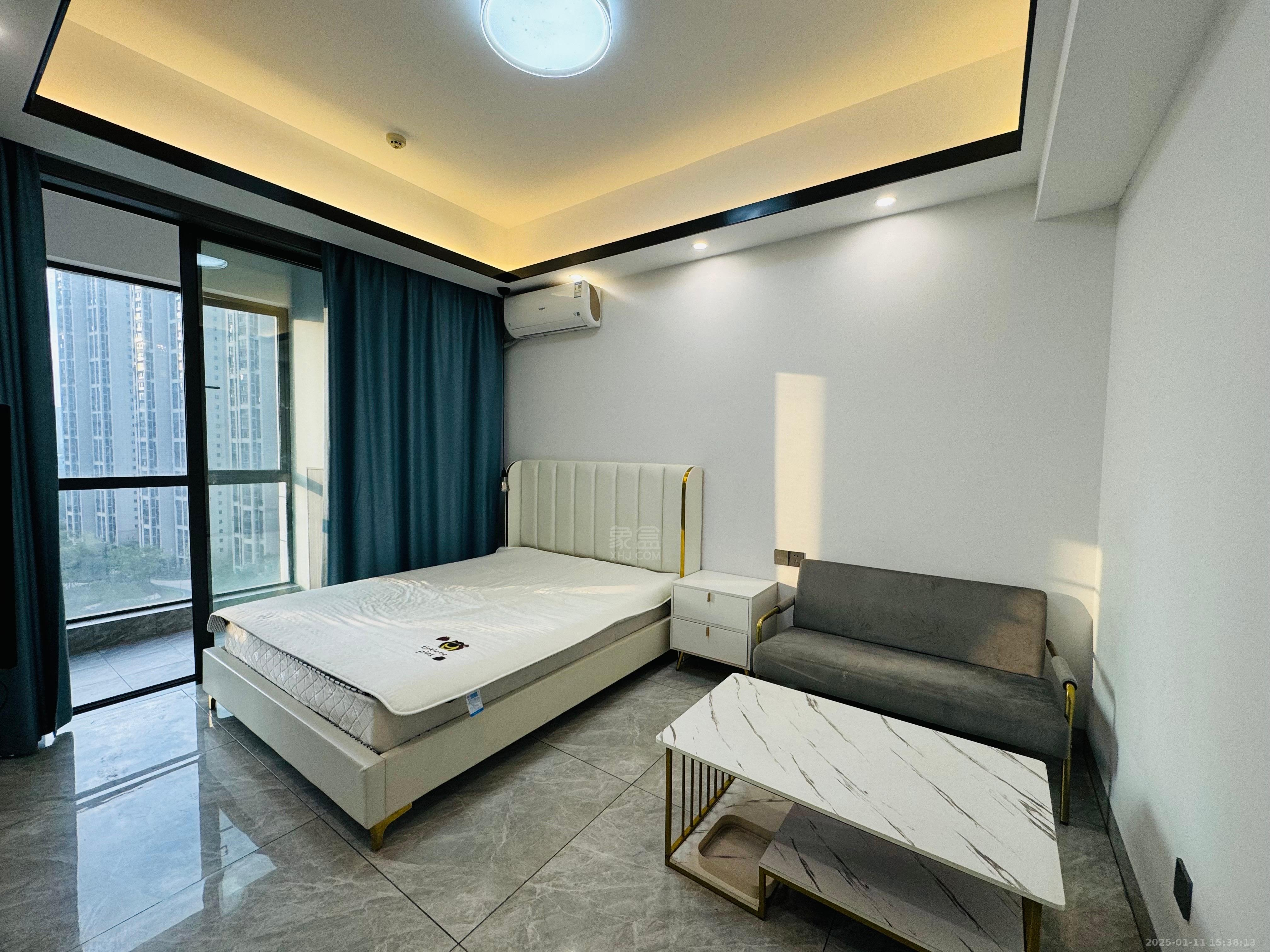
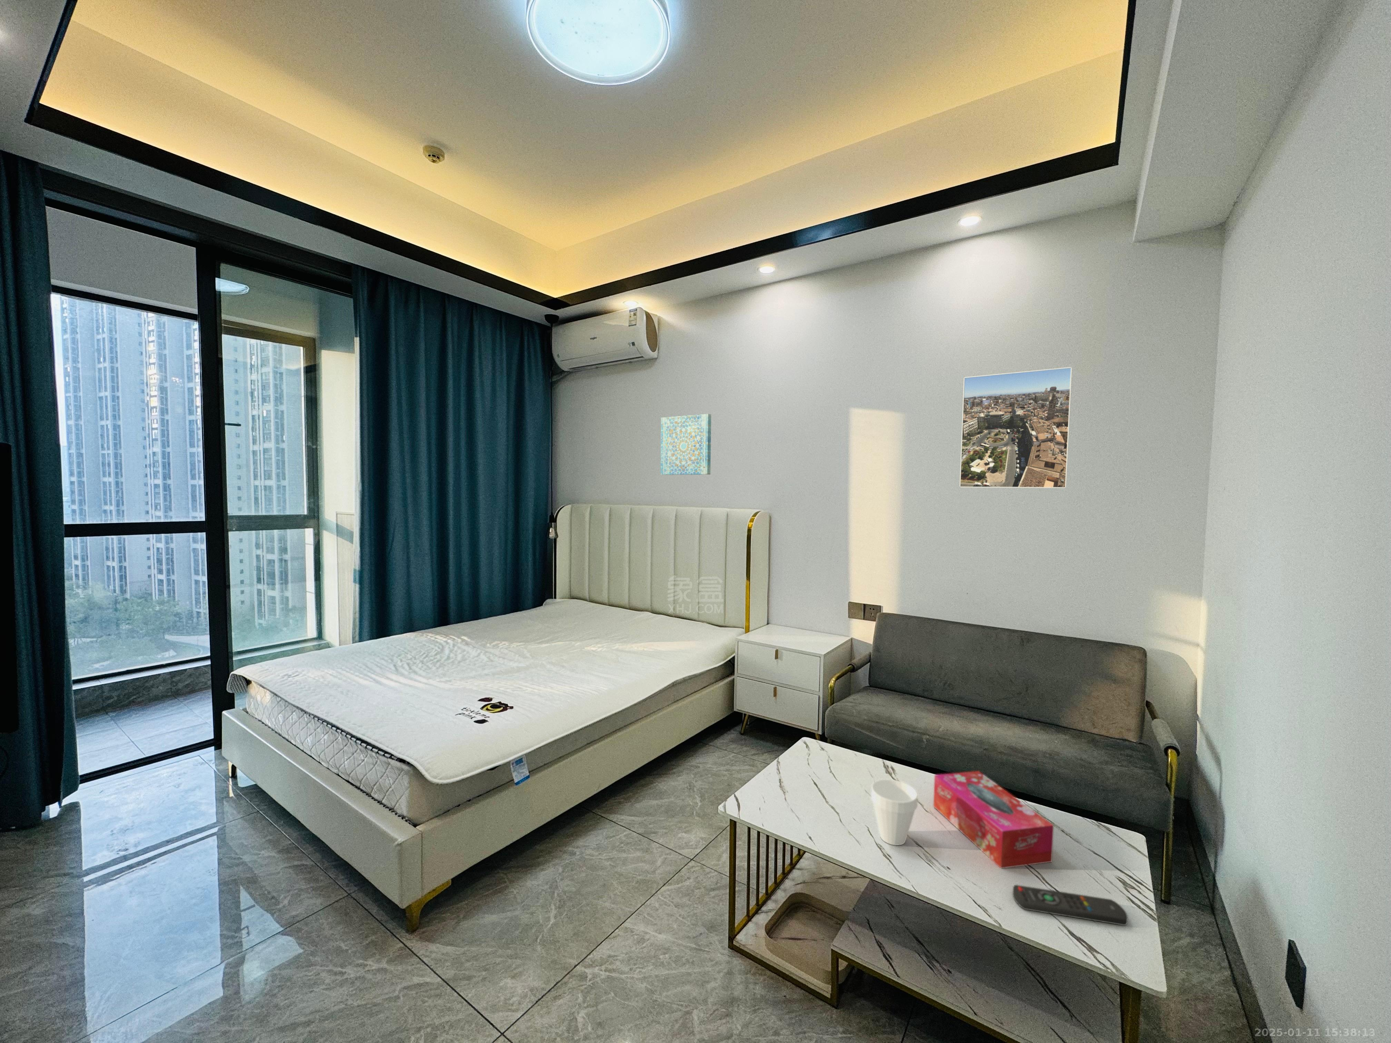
+ wall art [660,413,712,475]
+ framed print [959,367,1072,489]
+ remote control [1012,884,1128,926]
+ tissue box [933,770,1055,869]
+ cup [871,779,918,846]
